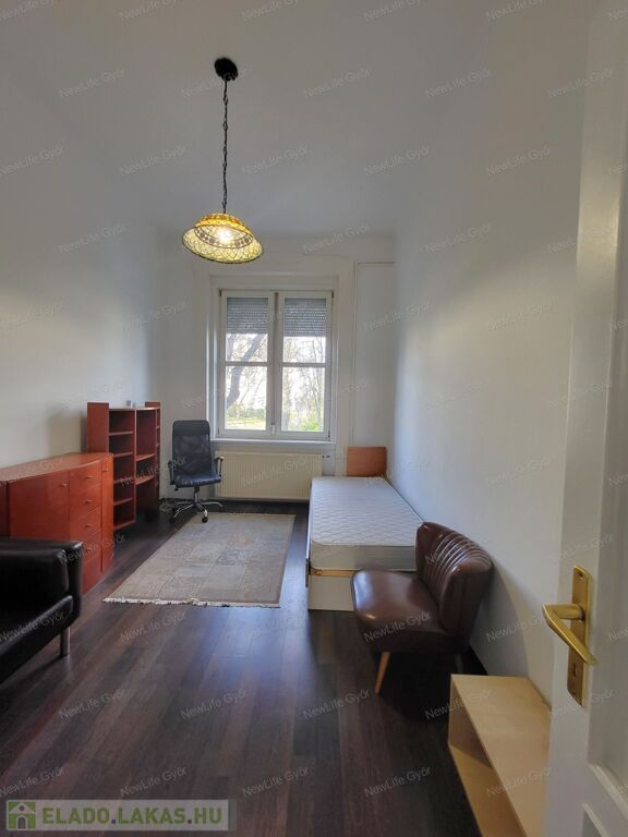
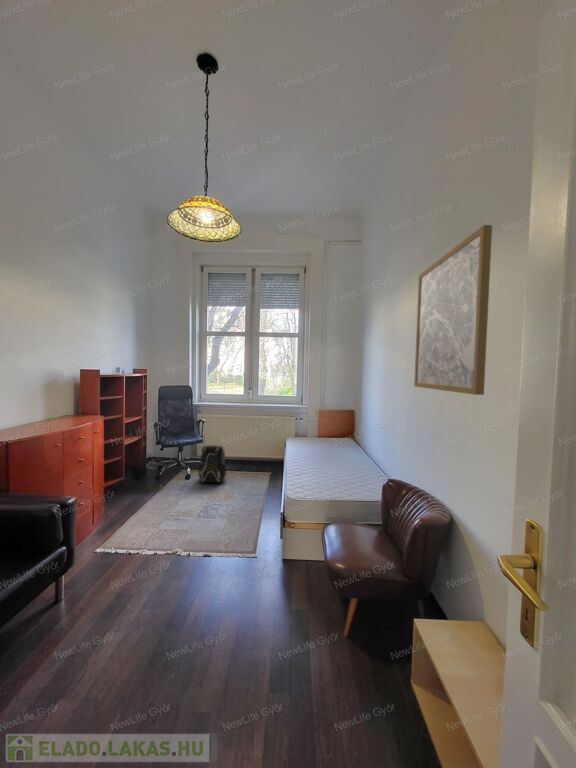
+ backpack [197,444,227,484]
+ wall art [413,224,493,396]
